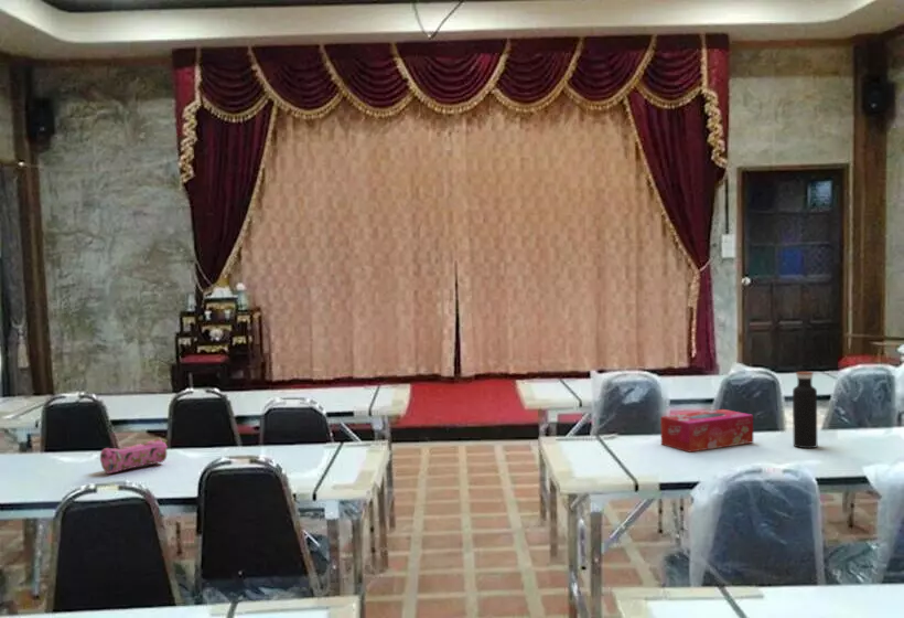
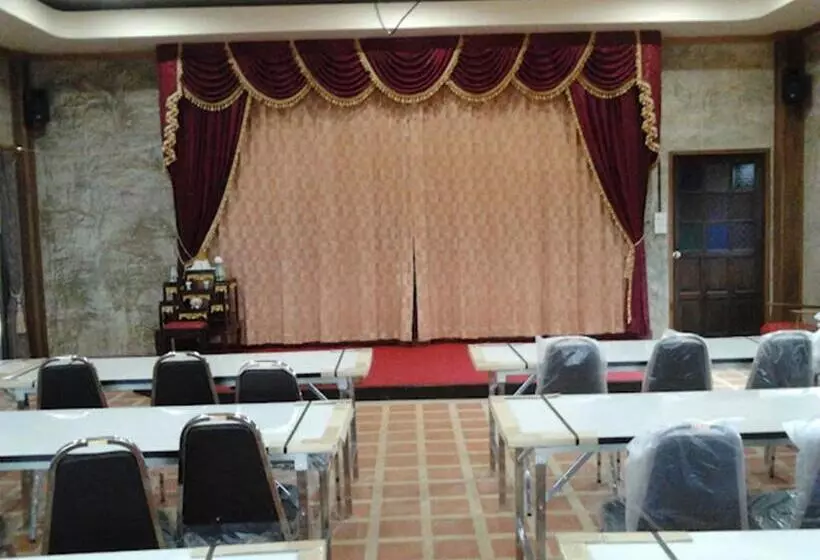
- water bottle [792,371,818,449]
- pencil case [99,437,169,475]
- tissue box [659,408,754,454]
